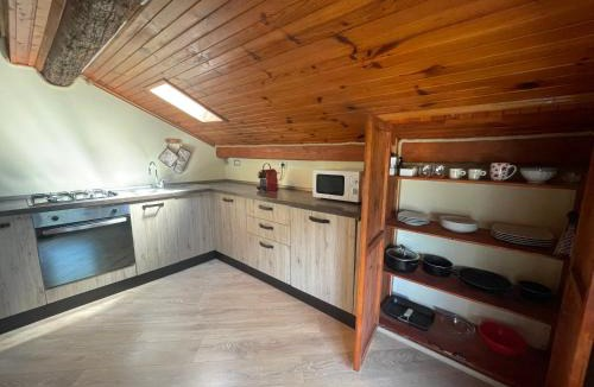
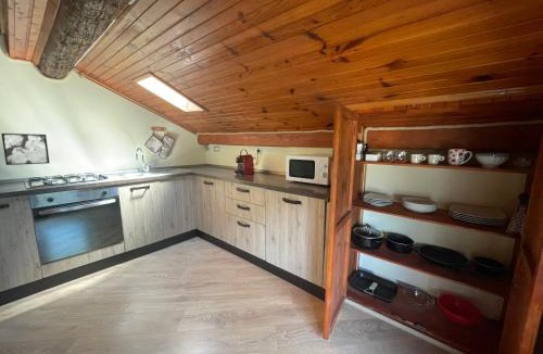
+ wall art [0,132,50,166]
